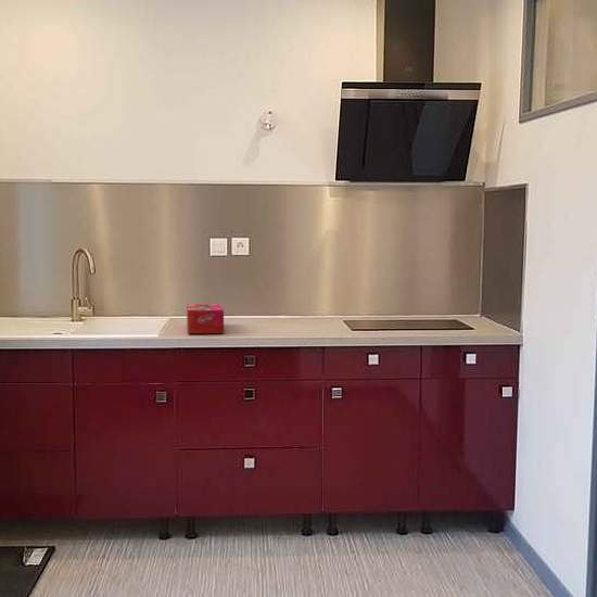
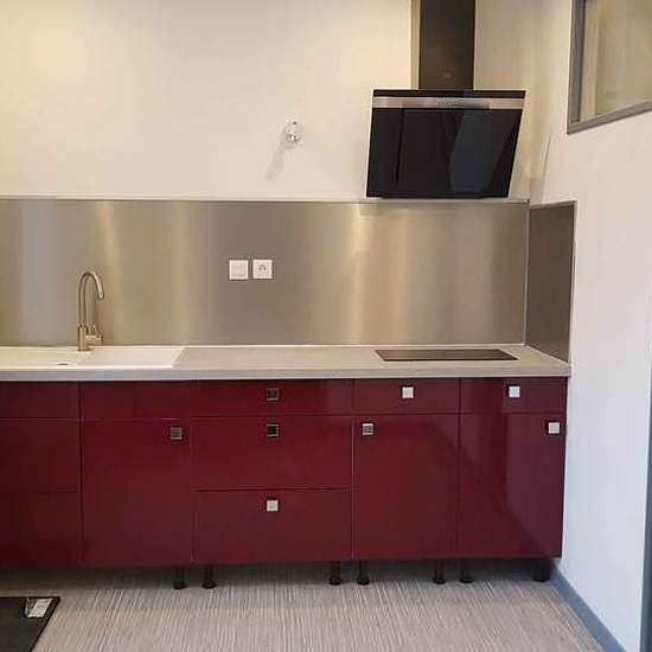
- tissue box [186,303,225,334]
